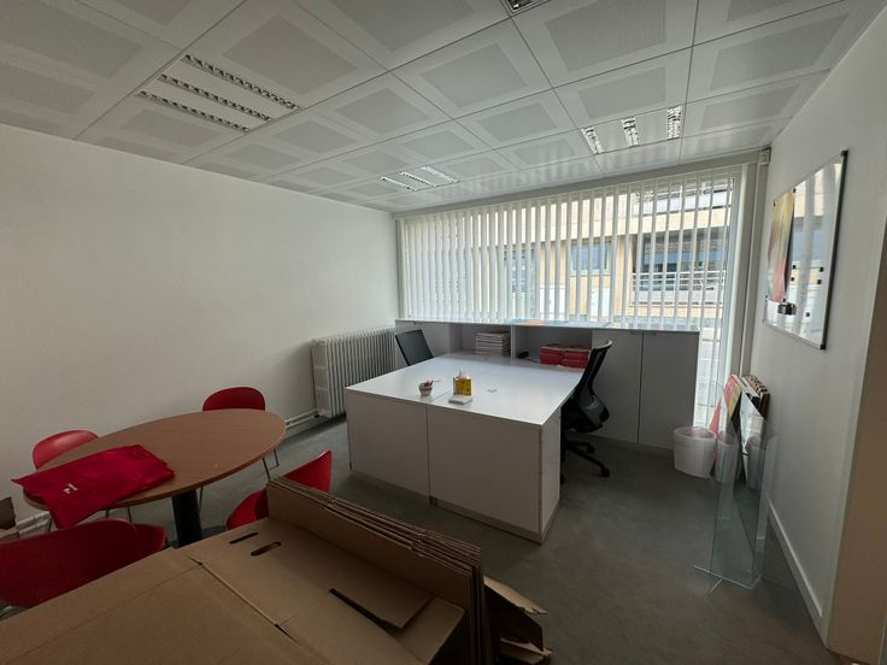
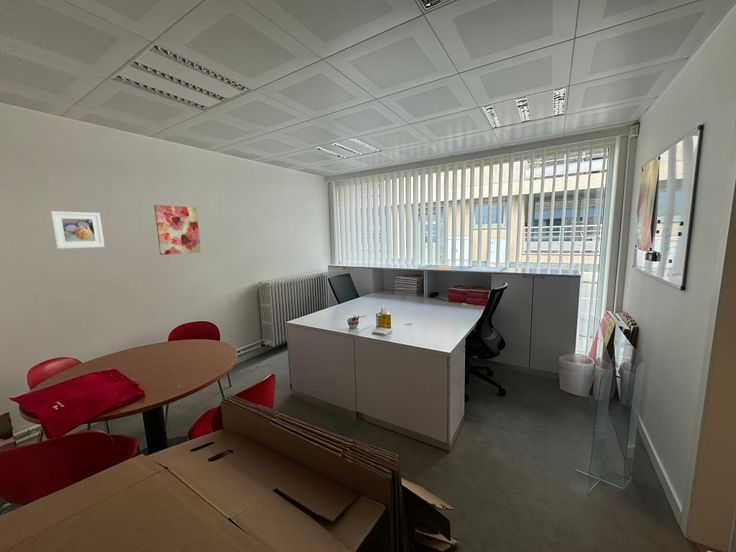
+ wall art [153,204,202,256]
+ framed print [50,210,105,250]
